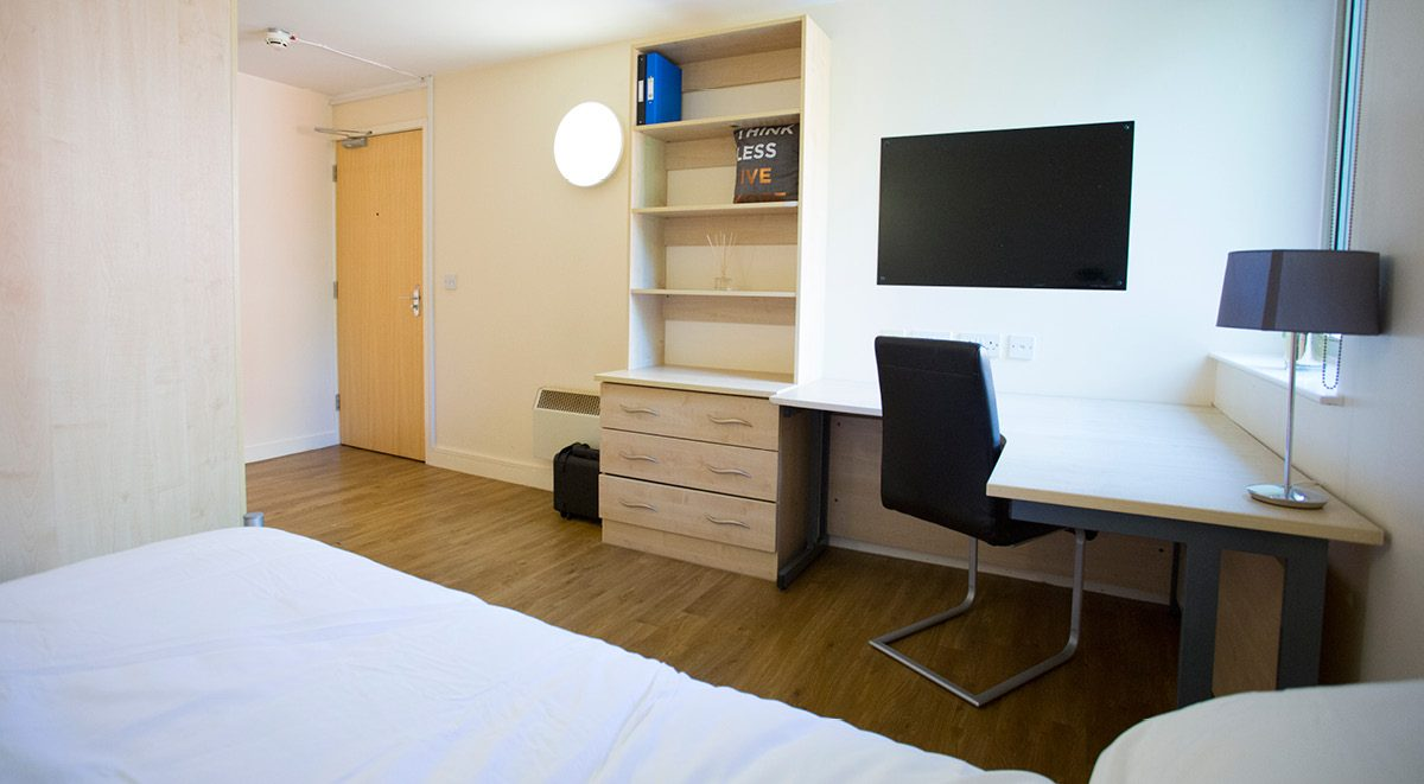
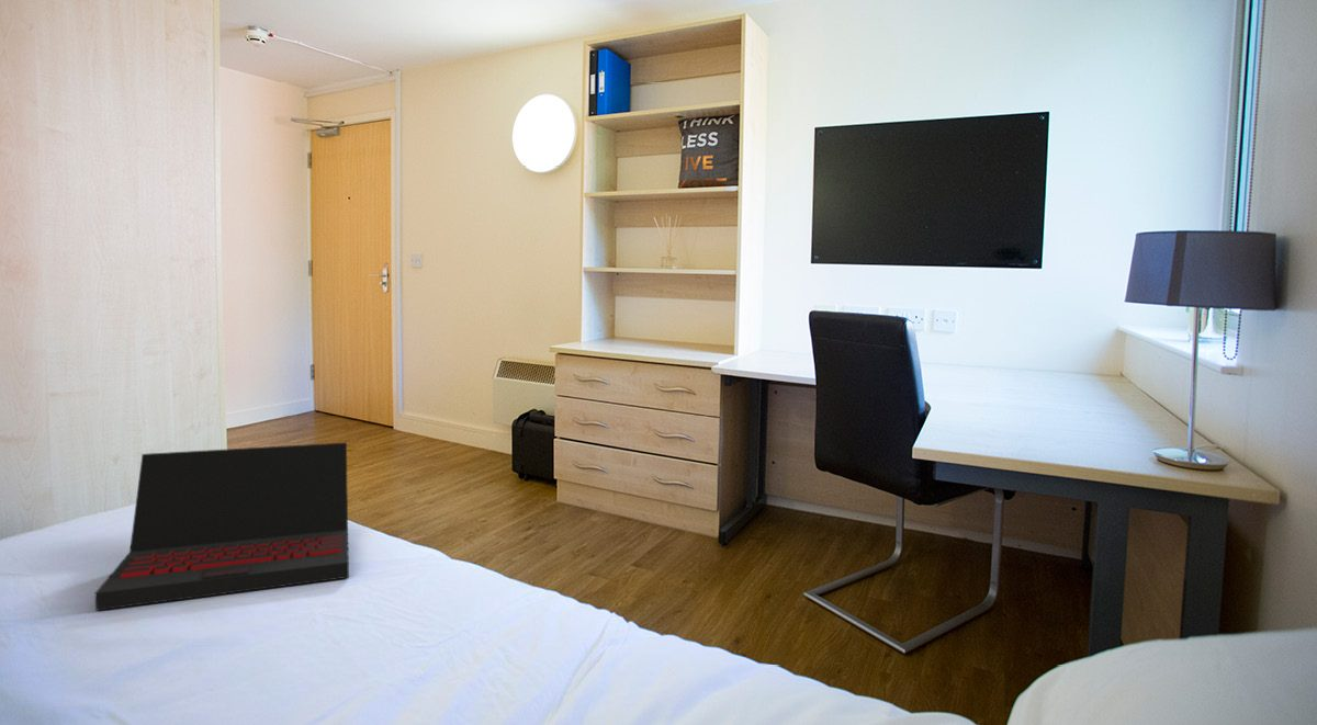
+ laptop [94,442,350,612]
